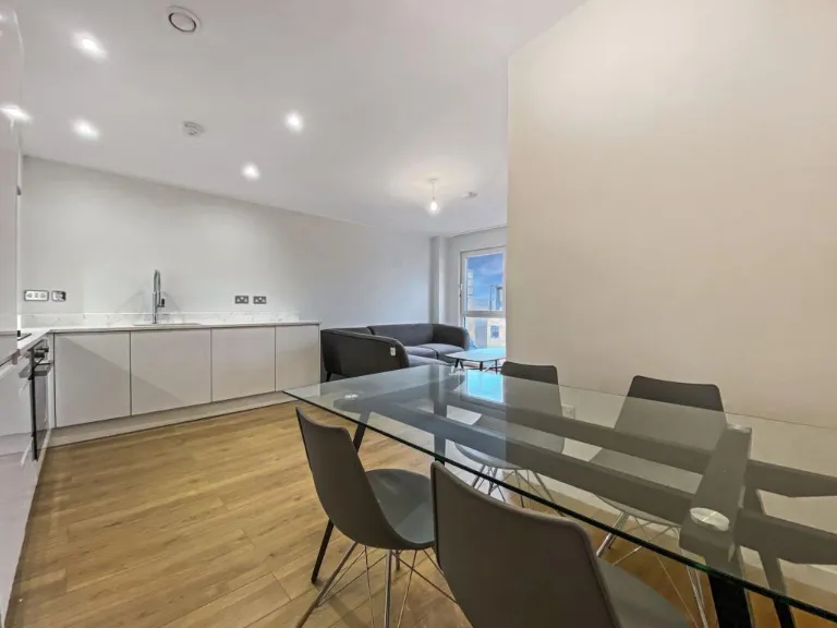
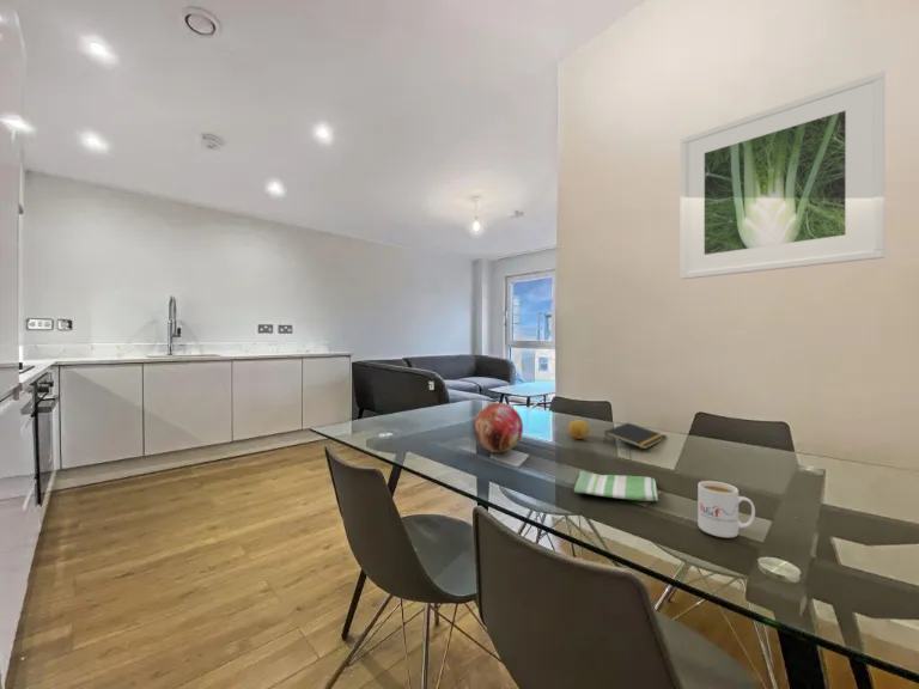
+ fruit [567,419,590,440]
+ mug [696,480,756,538]
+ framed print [678,69,885,281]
+ notepad [603,422,668,450]
+ dish towel [573,470,659,502]
+ decorative orb [473,402,524,453]
